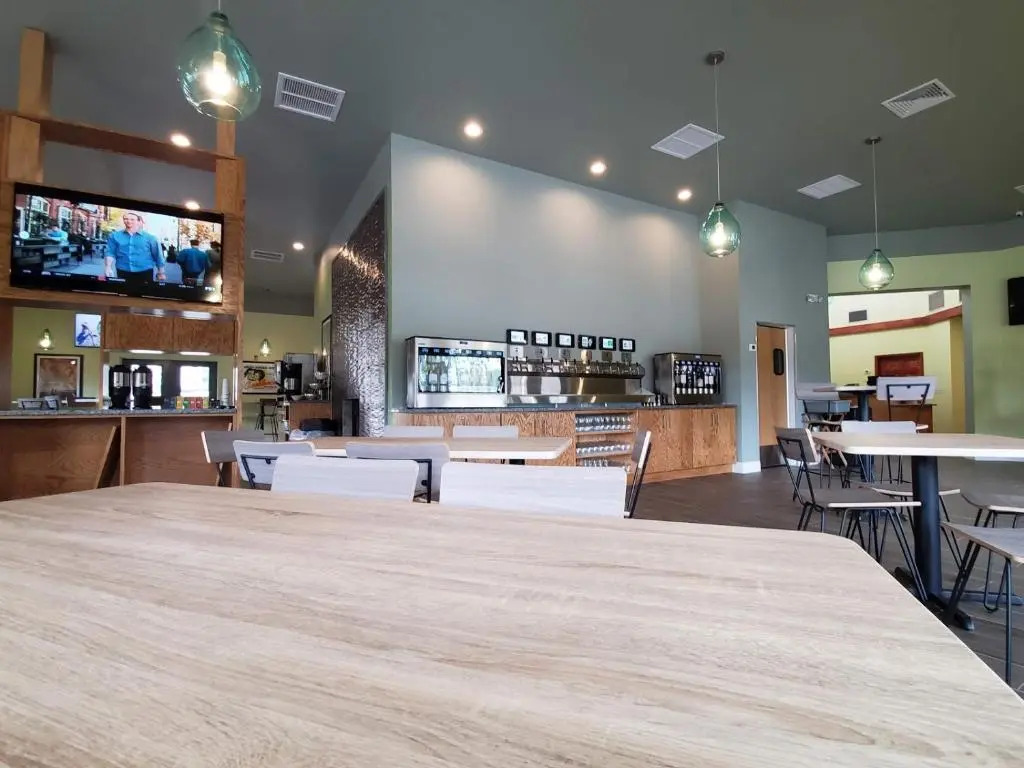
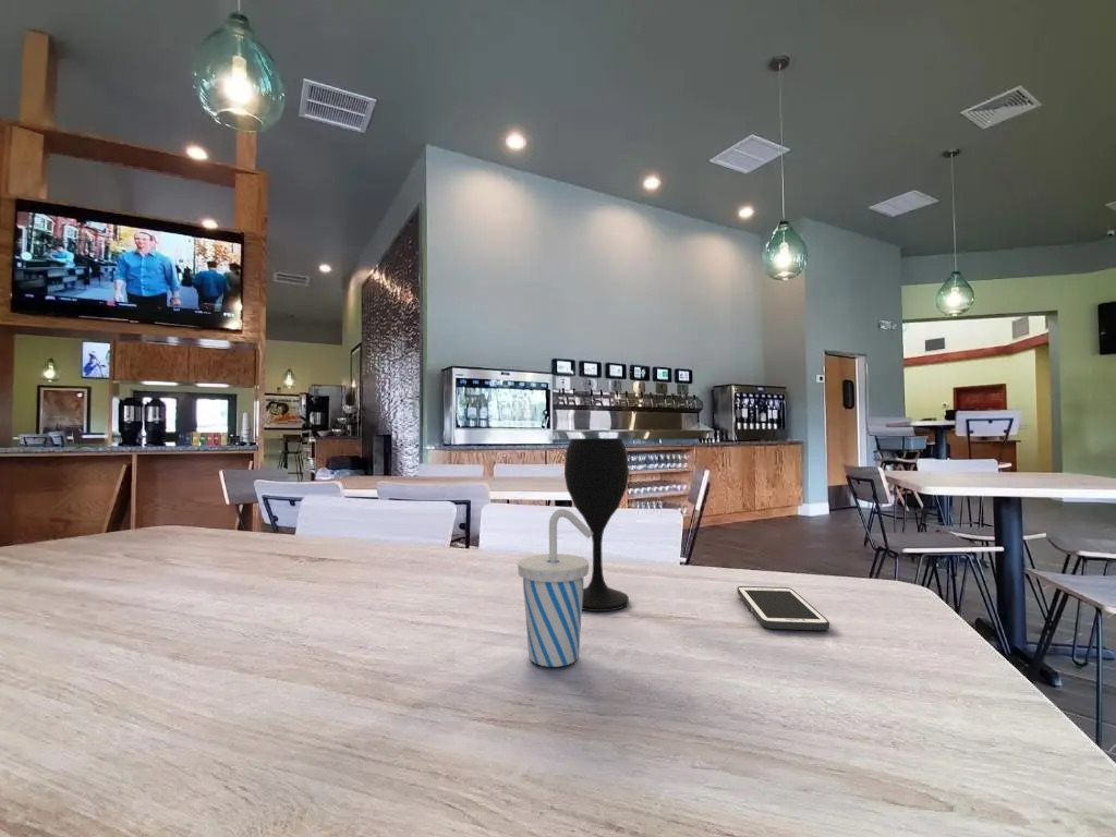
+ cell phone [736,585,830,631]
+ cup [517,508,593,668]
+ wine glass [563,437,630,612]
